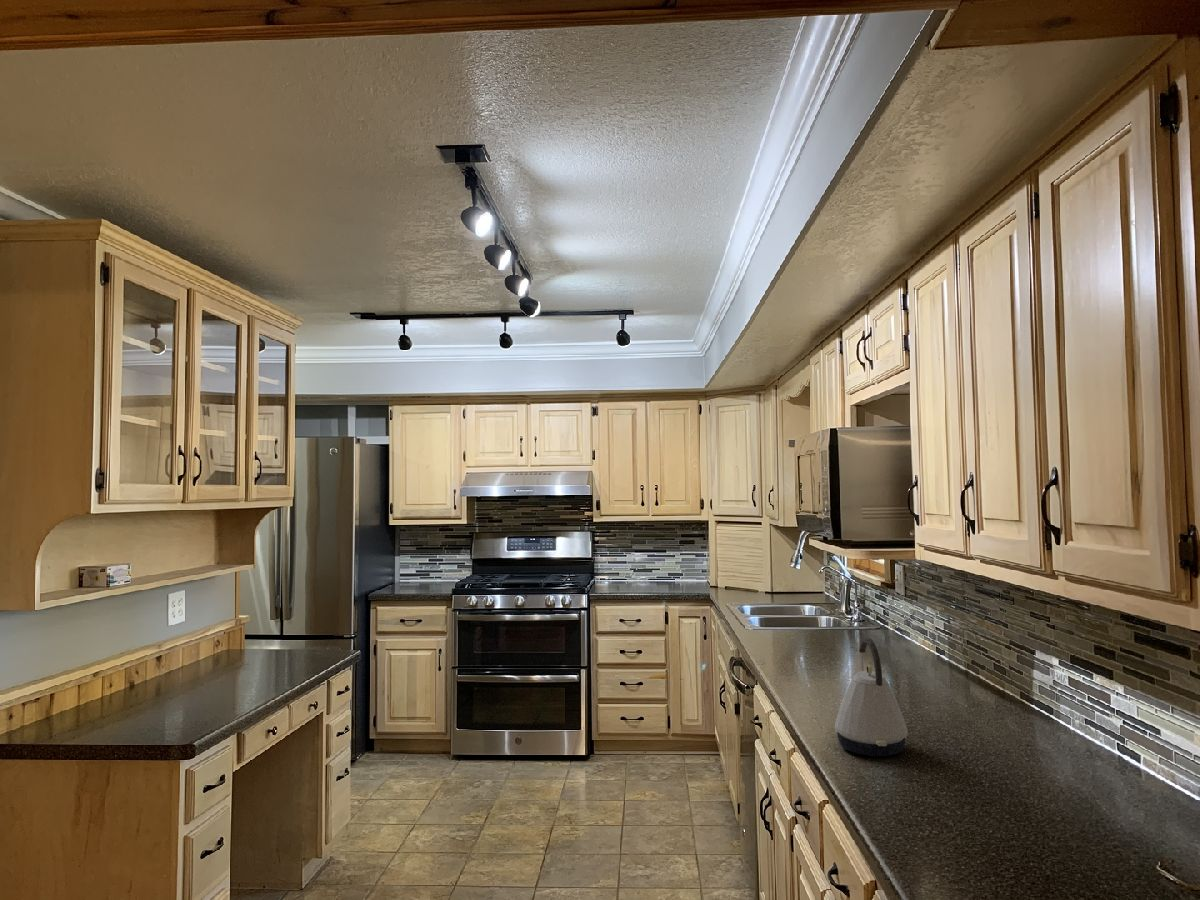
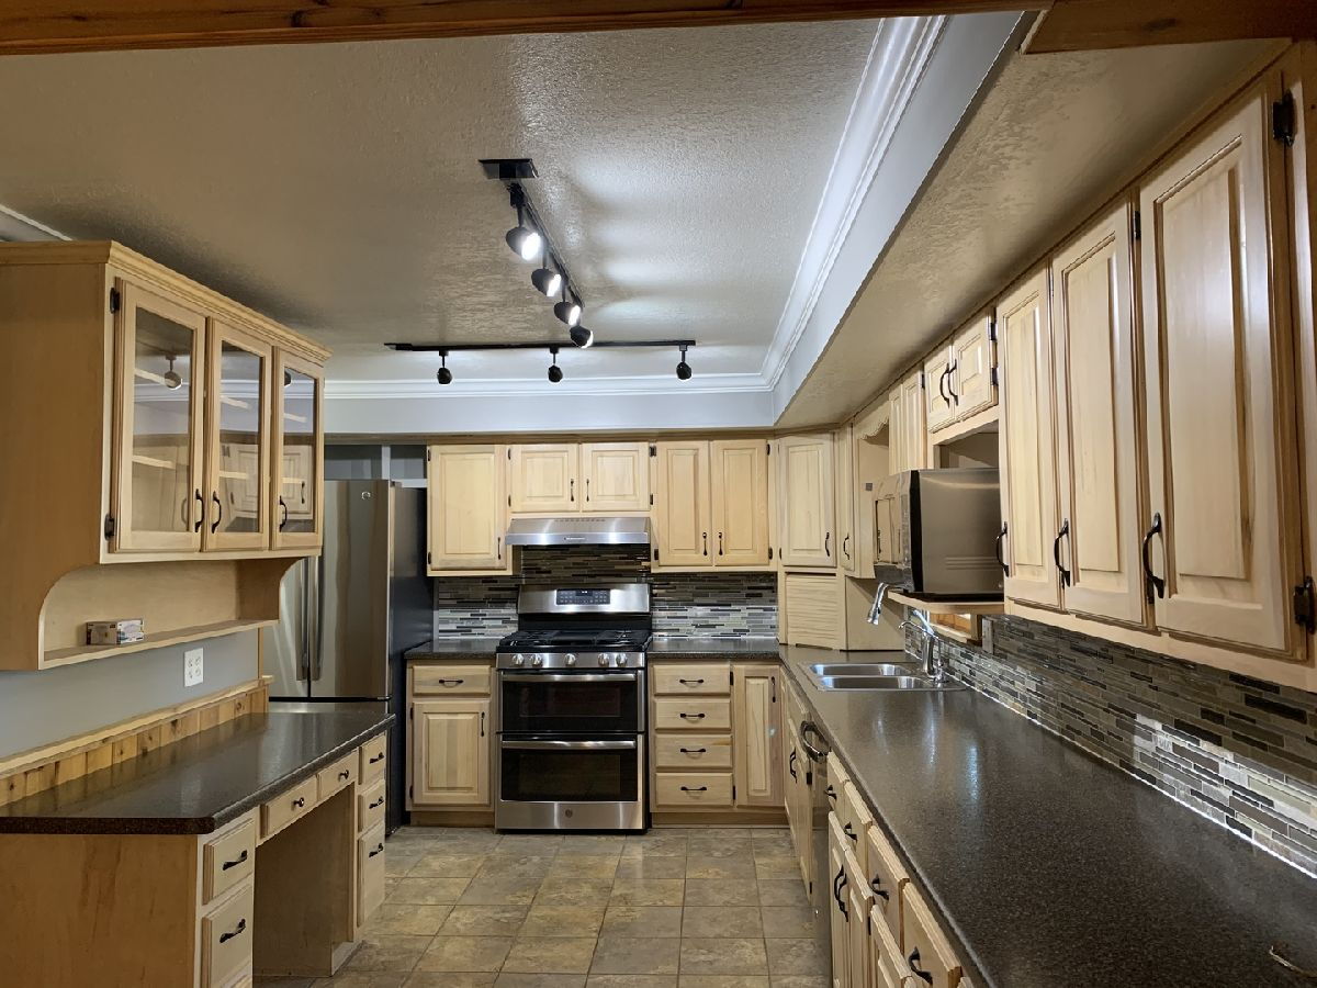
- kettle [834,637,909,757]
